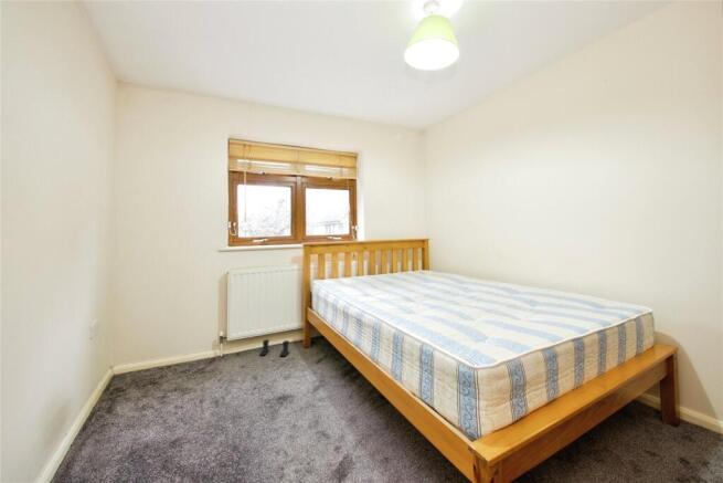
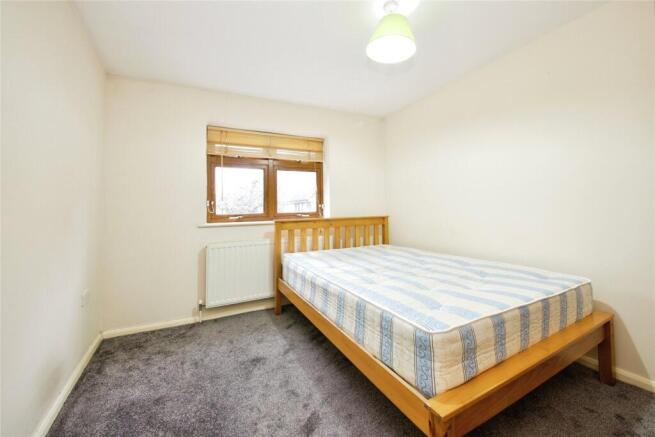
- boots [259,338,290,358]
